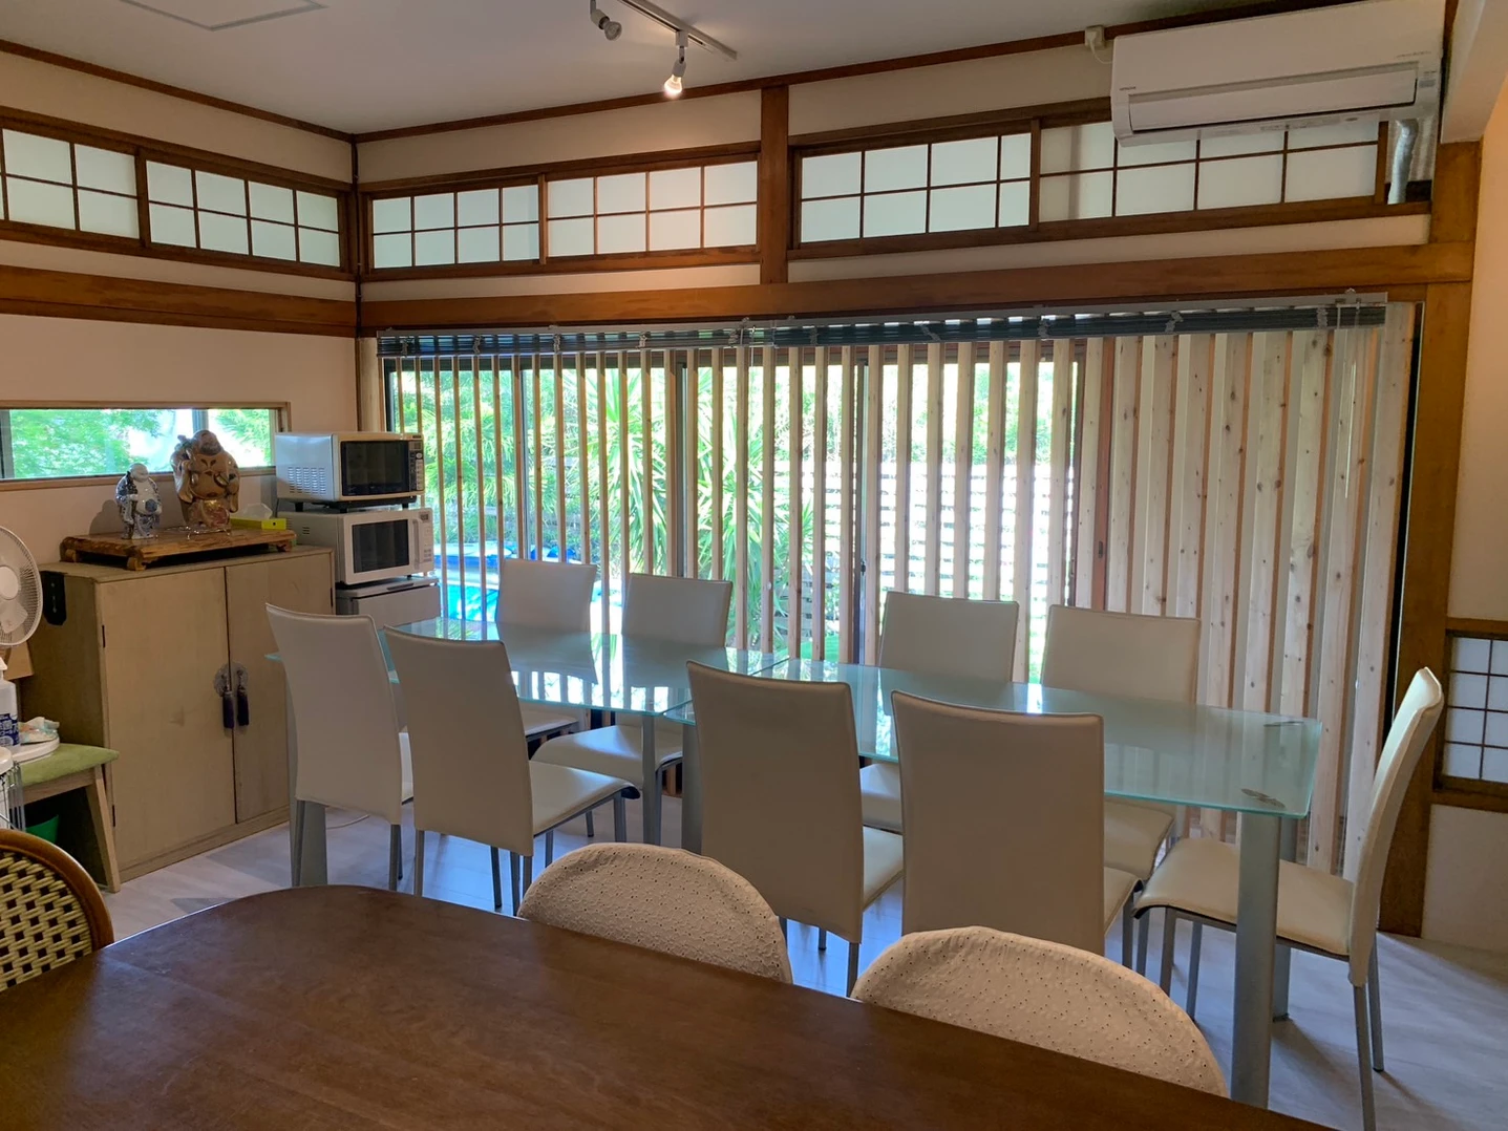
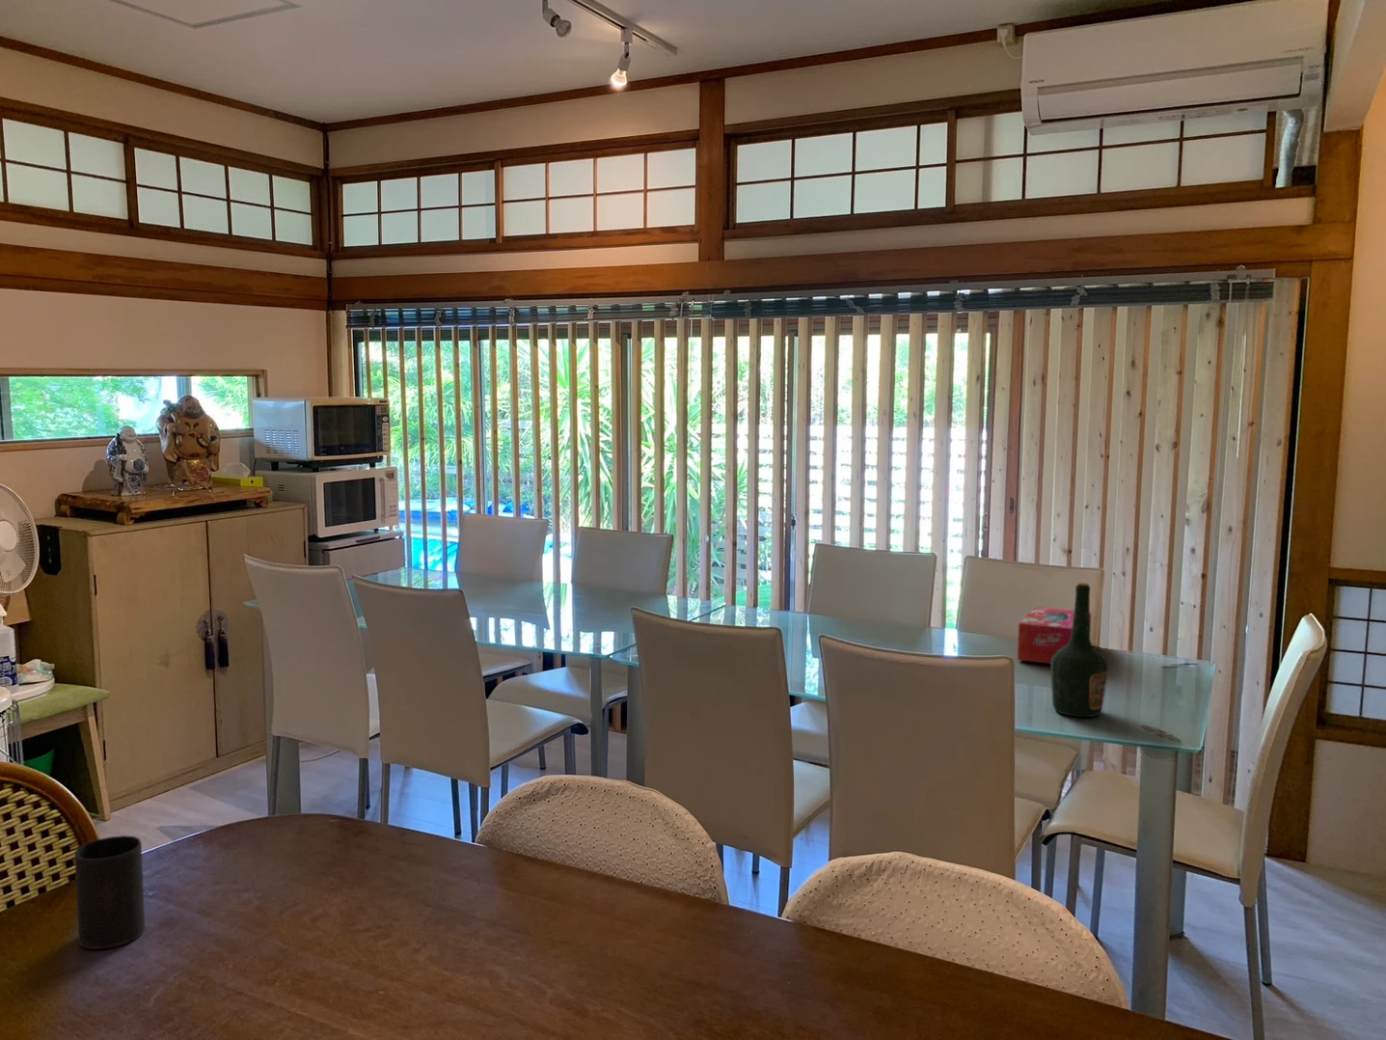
+ bottle [1050,582,1110,718]
+ tissue box [1017,606,1093,664]
+ cup [73,835,145,950]
